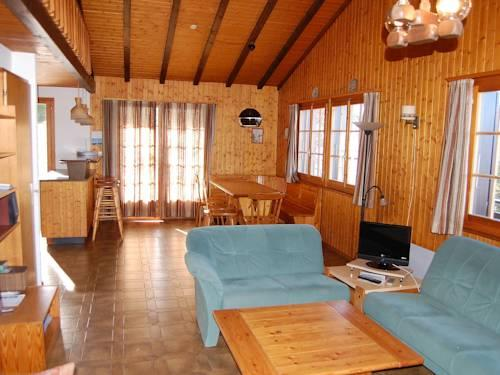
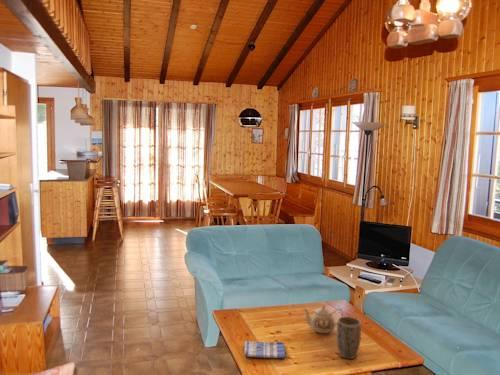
+ teapot [303,303,344,334]
+ dish towel [243,340,287,359]
+ plant pot [335,316,362,360]
